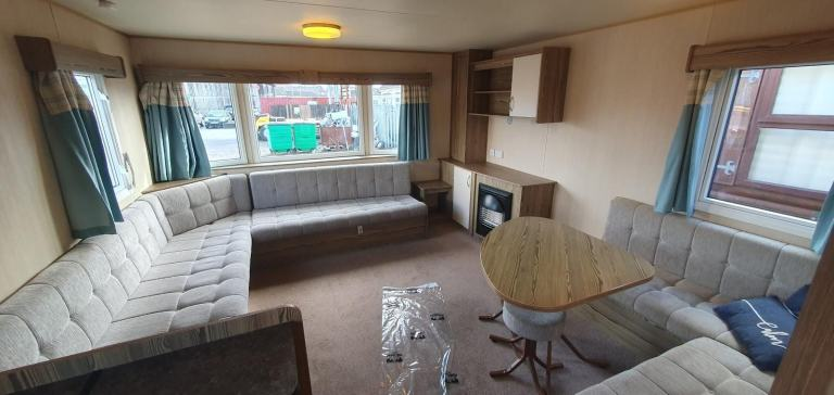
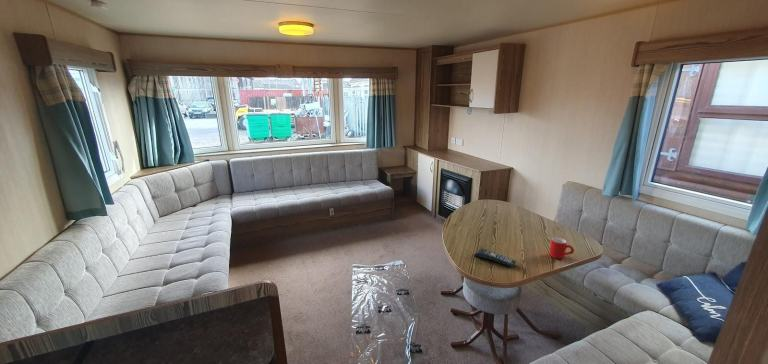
+ mug [548,237,575,260]
+ remote control [473,248,517,268]
